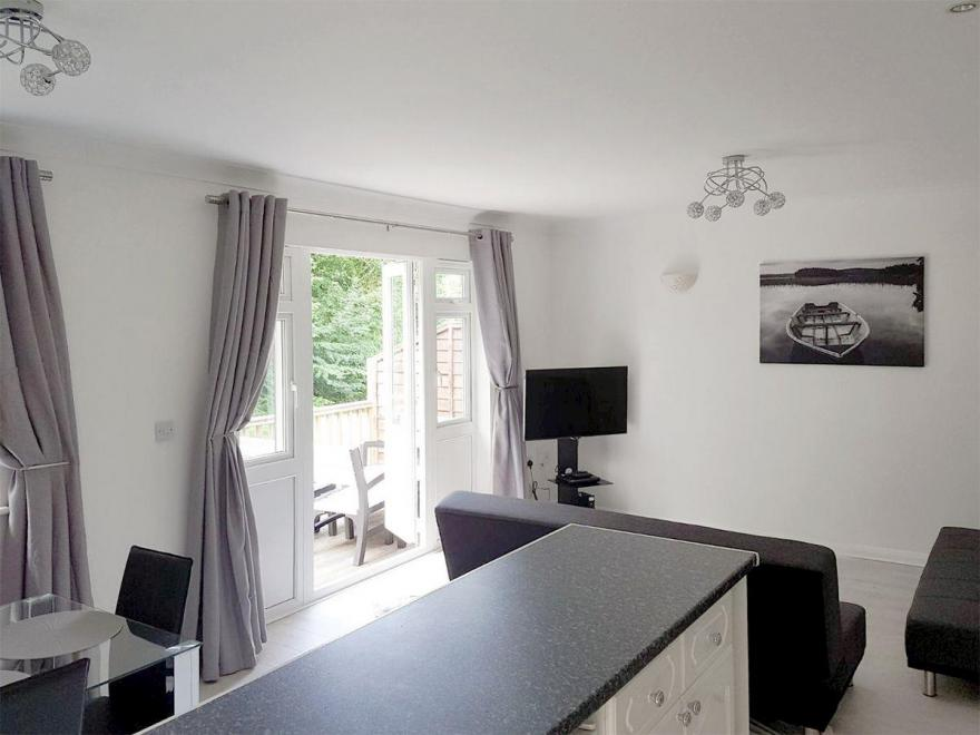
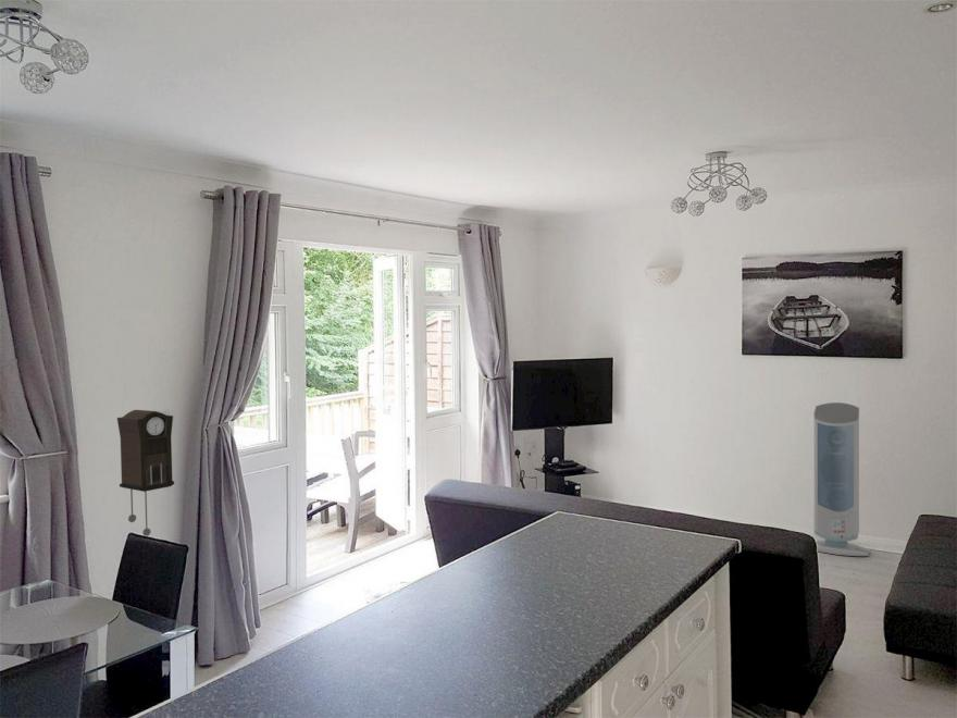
+ air purifier [813,401,871,557]
+ pendulum clock [116,409,175,537]
